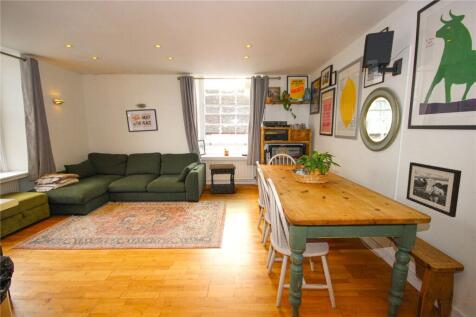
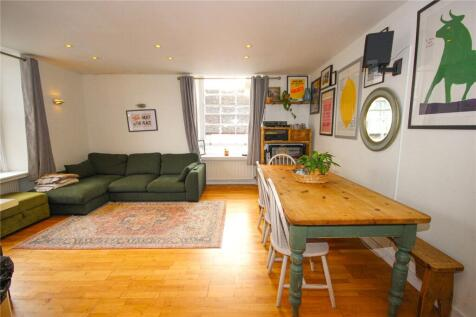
- picture frame [405,161,463,218]
- side table [208,163,237,195]
